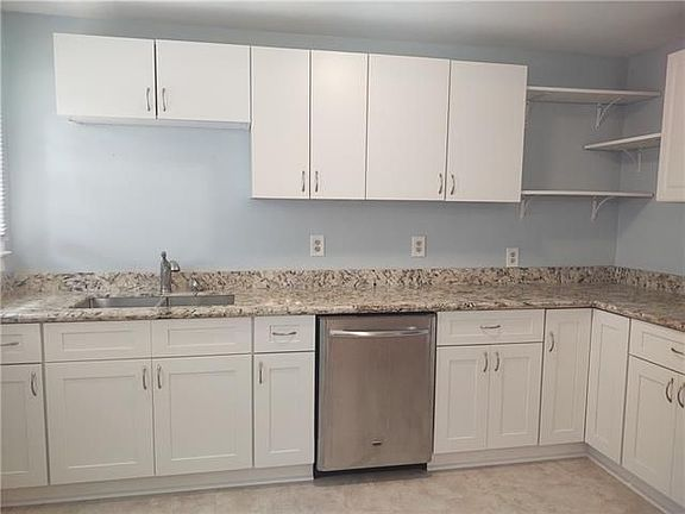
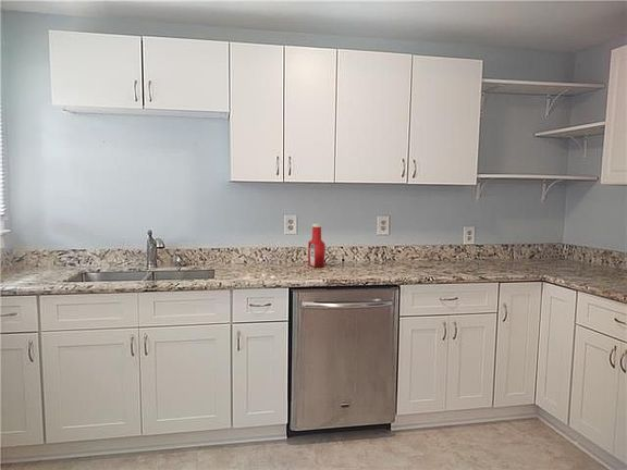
+ soap bottle [307,223,327,269]
